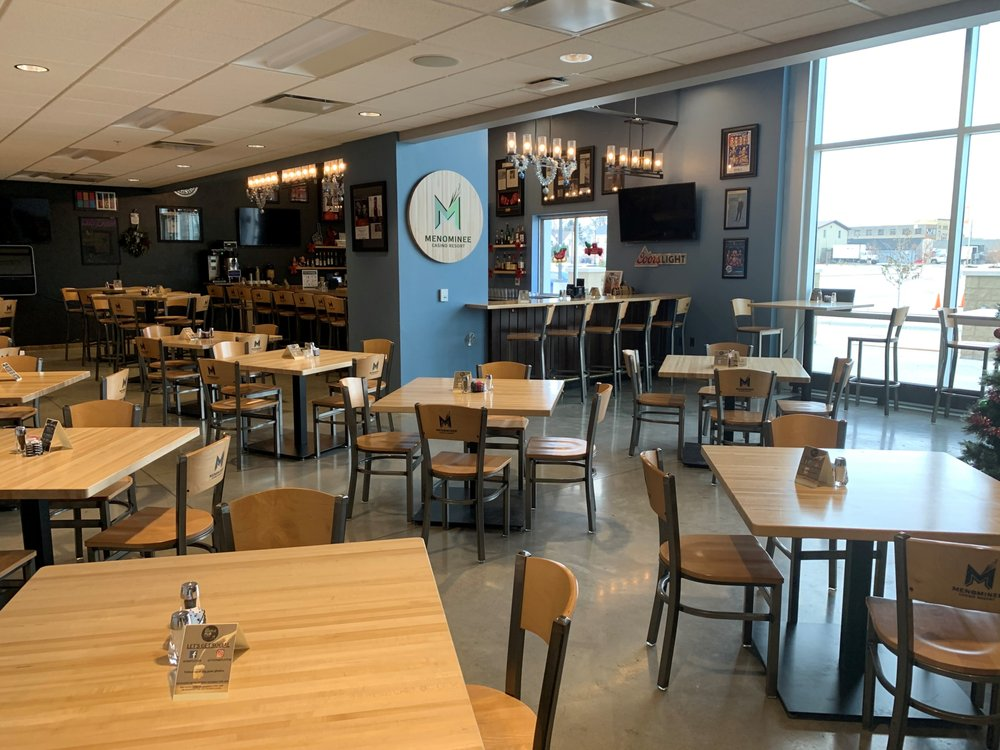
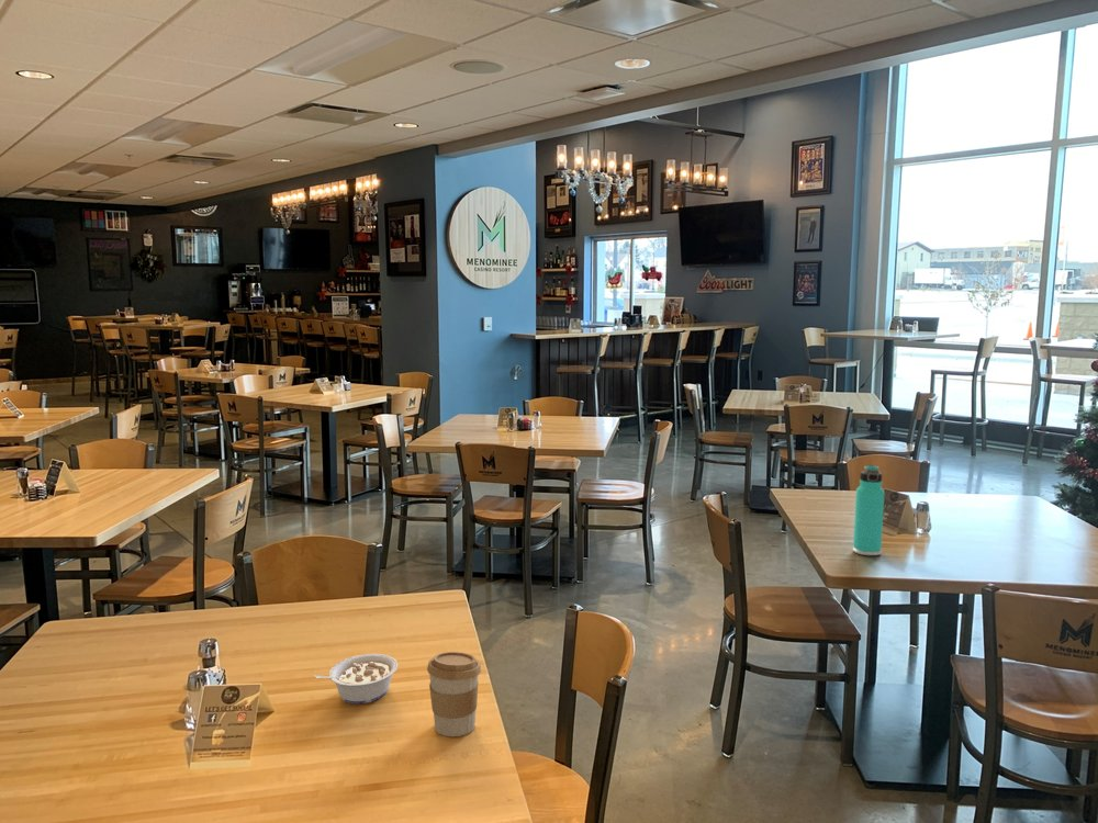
+ thermos bottle [852,464,885,556]
+ legume [314,653,399,704]
+ coffee cup [426,651,482,737]
